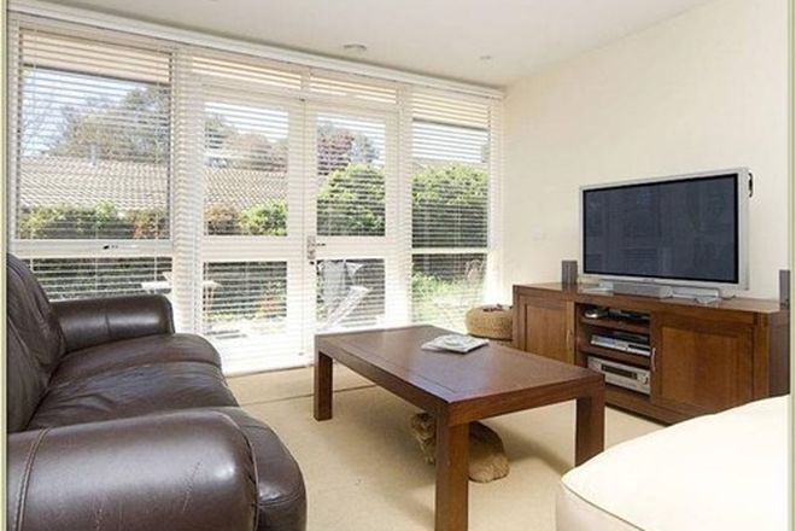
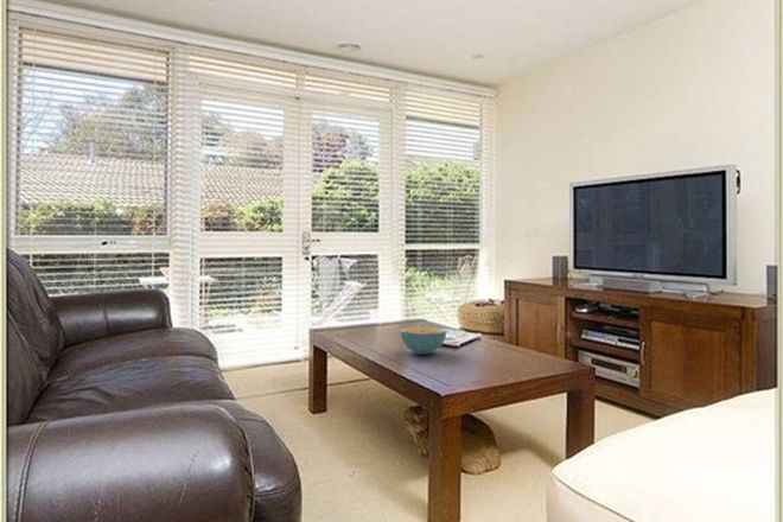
+ cereal bowl [399,326,447,356]
